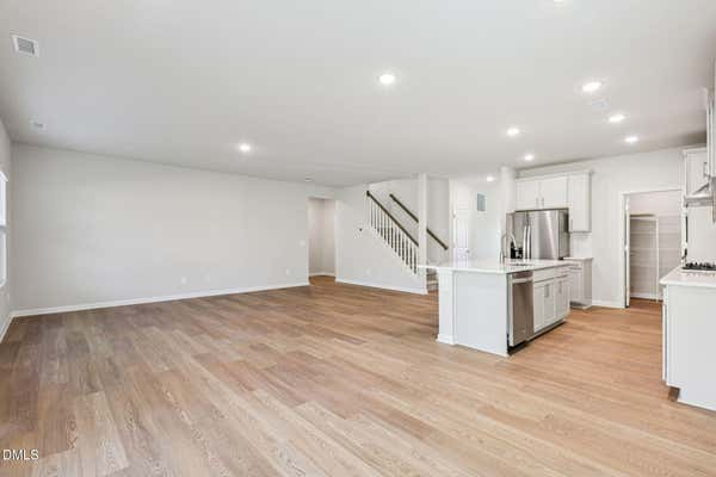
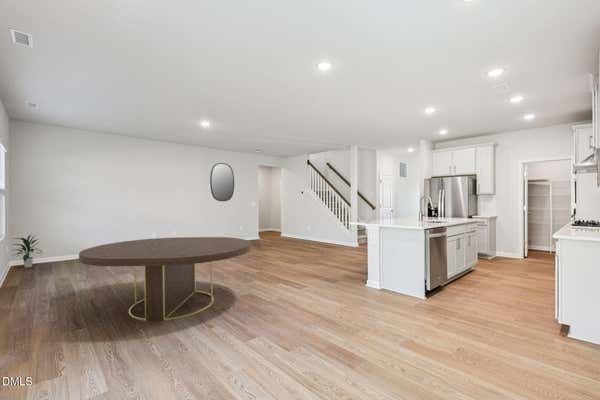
+ indoor plant [10,233,44,268]
+ dining table [78,236,252,322]
+ home mirror [209,162,235,202]
